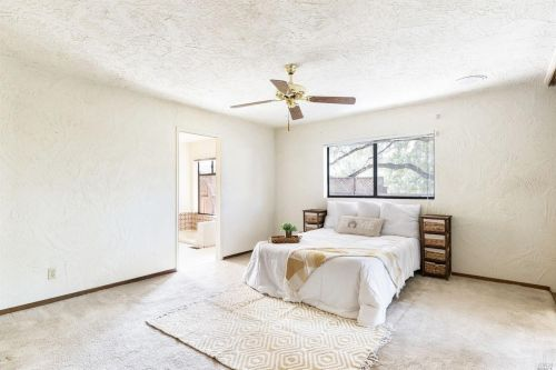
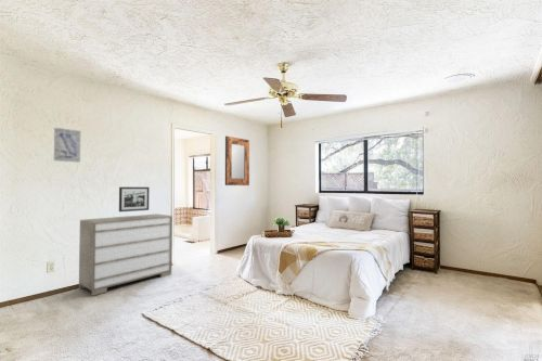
+ wall art [53,127,81,164]
+ picture frame [118,186,151,212]
+ home mirror [224,136,250,186]
+ dresser [78,212,173,297]
